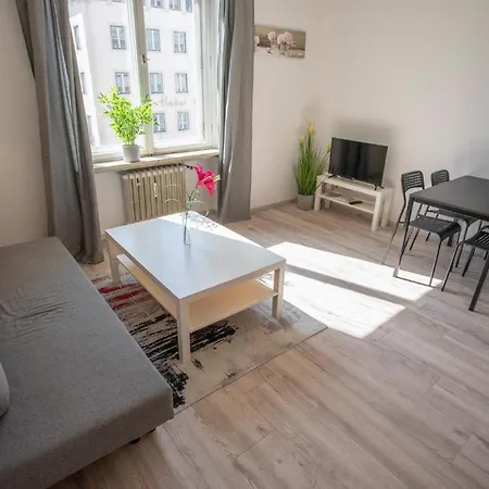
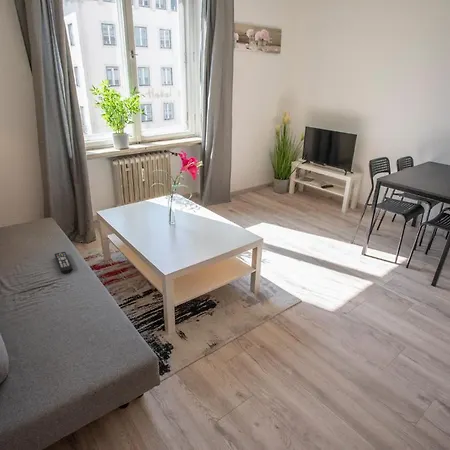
+ remote control [53,251,74,274]
